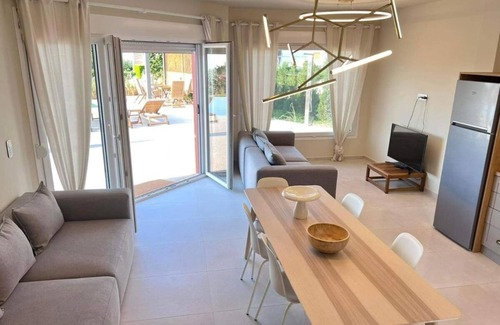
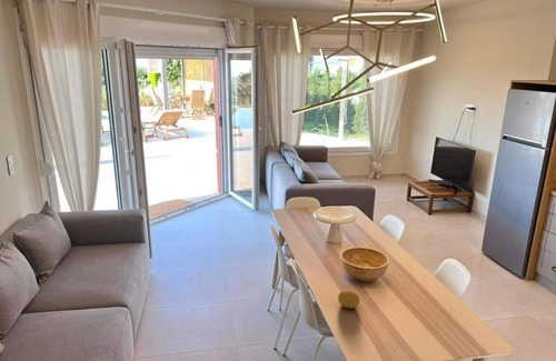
+ fruit [337,289,360,309]
